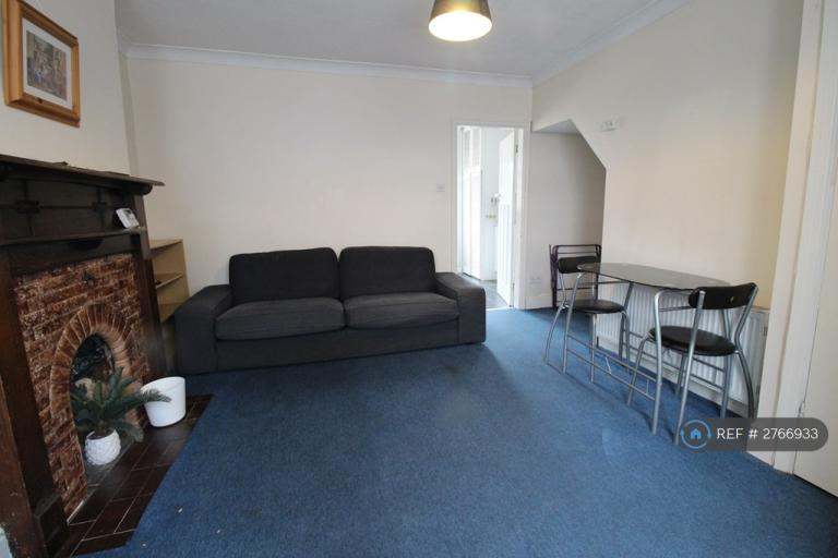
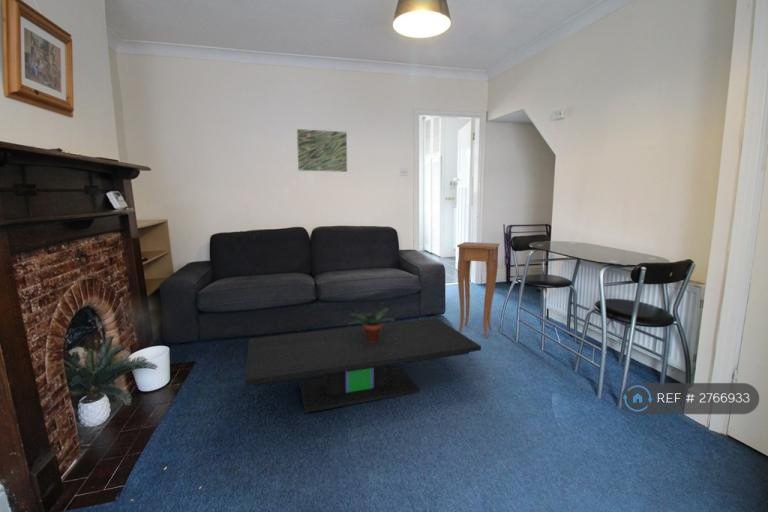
+ side table [456,241,500,339]
+ potted plant [348,301,396,342]
+ coffee table [244,317,482,414]
+ wall art [296,128,348,173]
